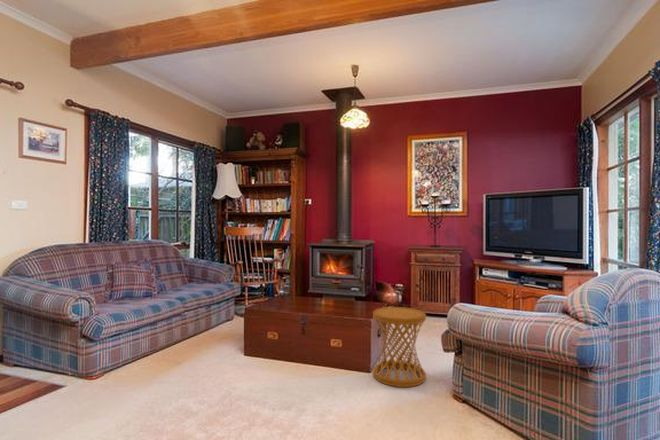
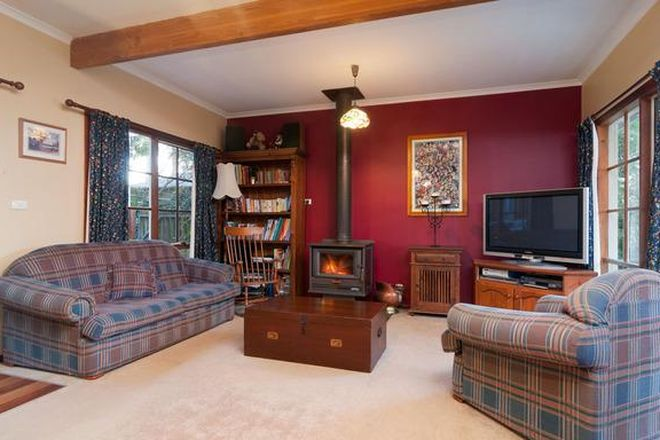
- side table [372,306,427,388]
